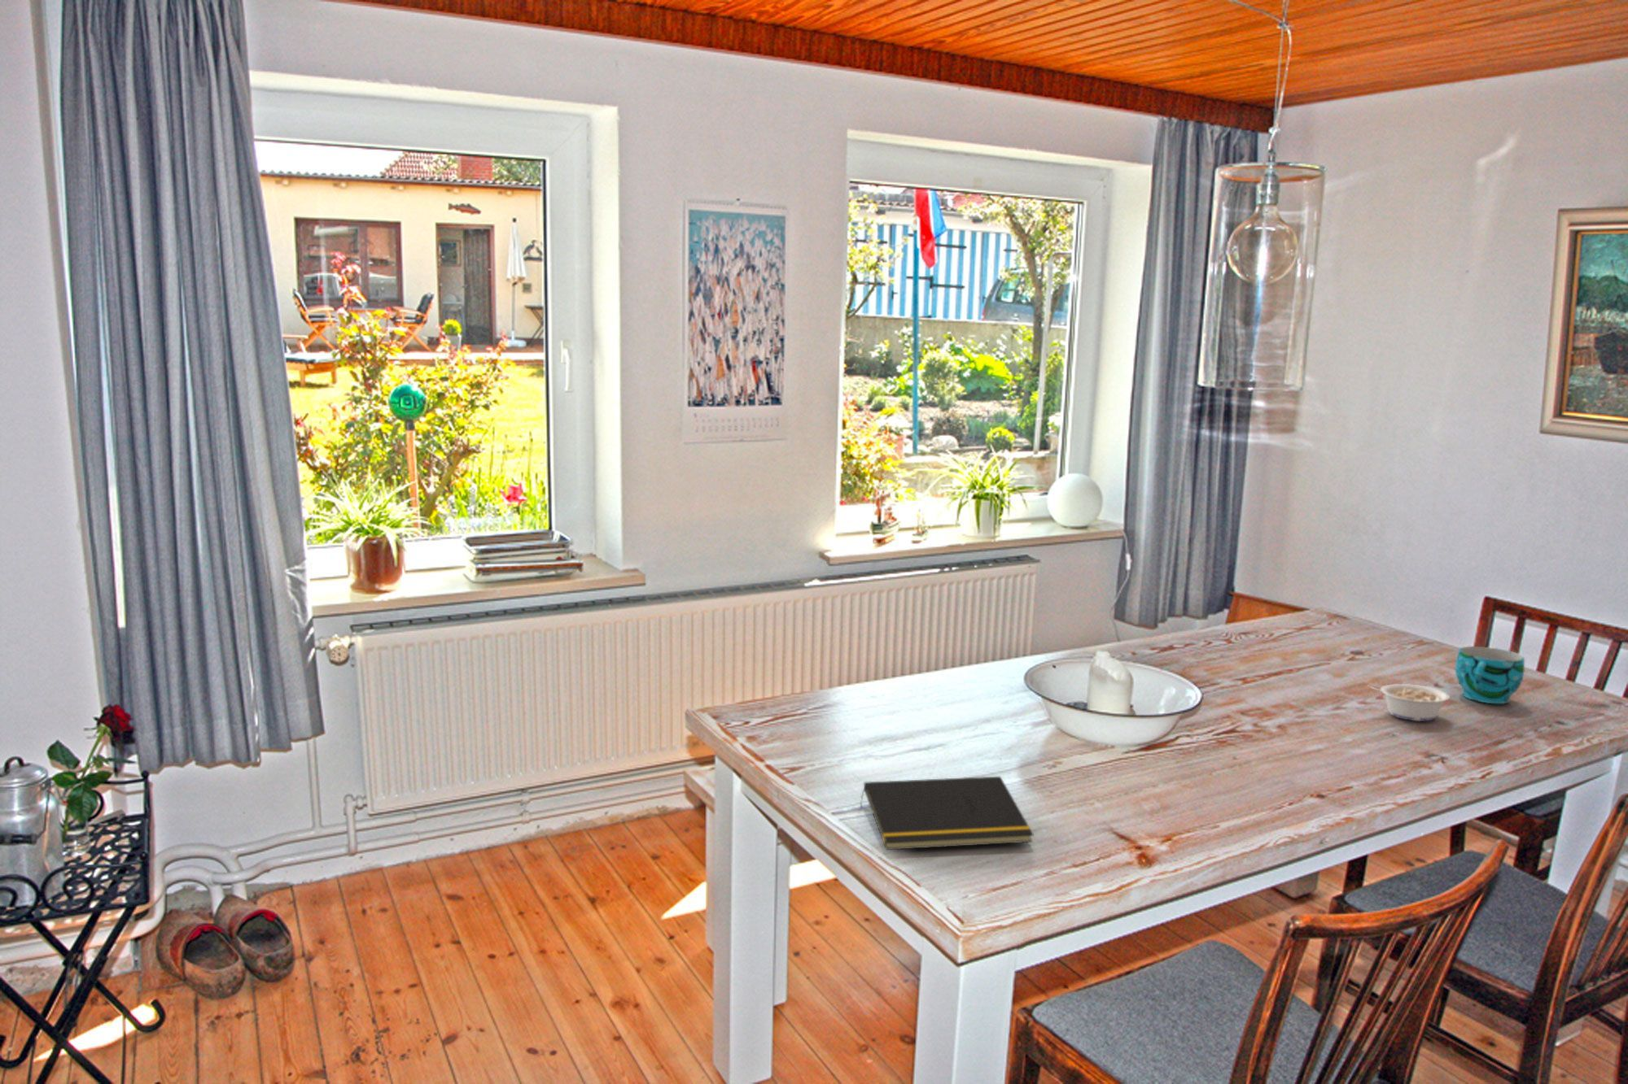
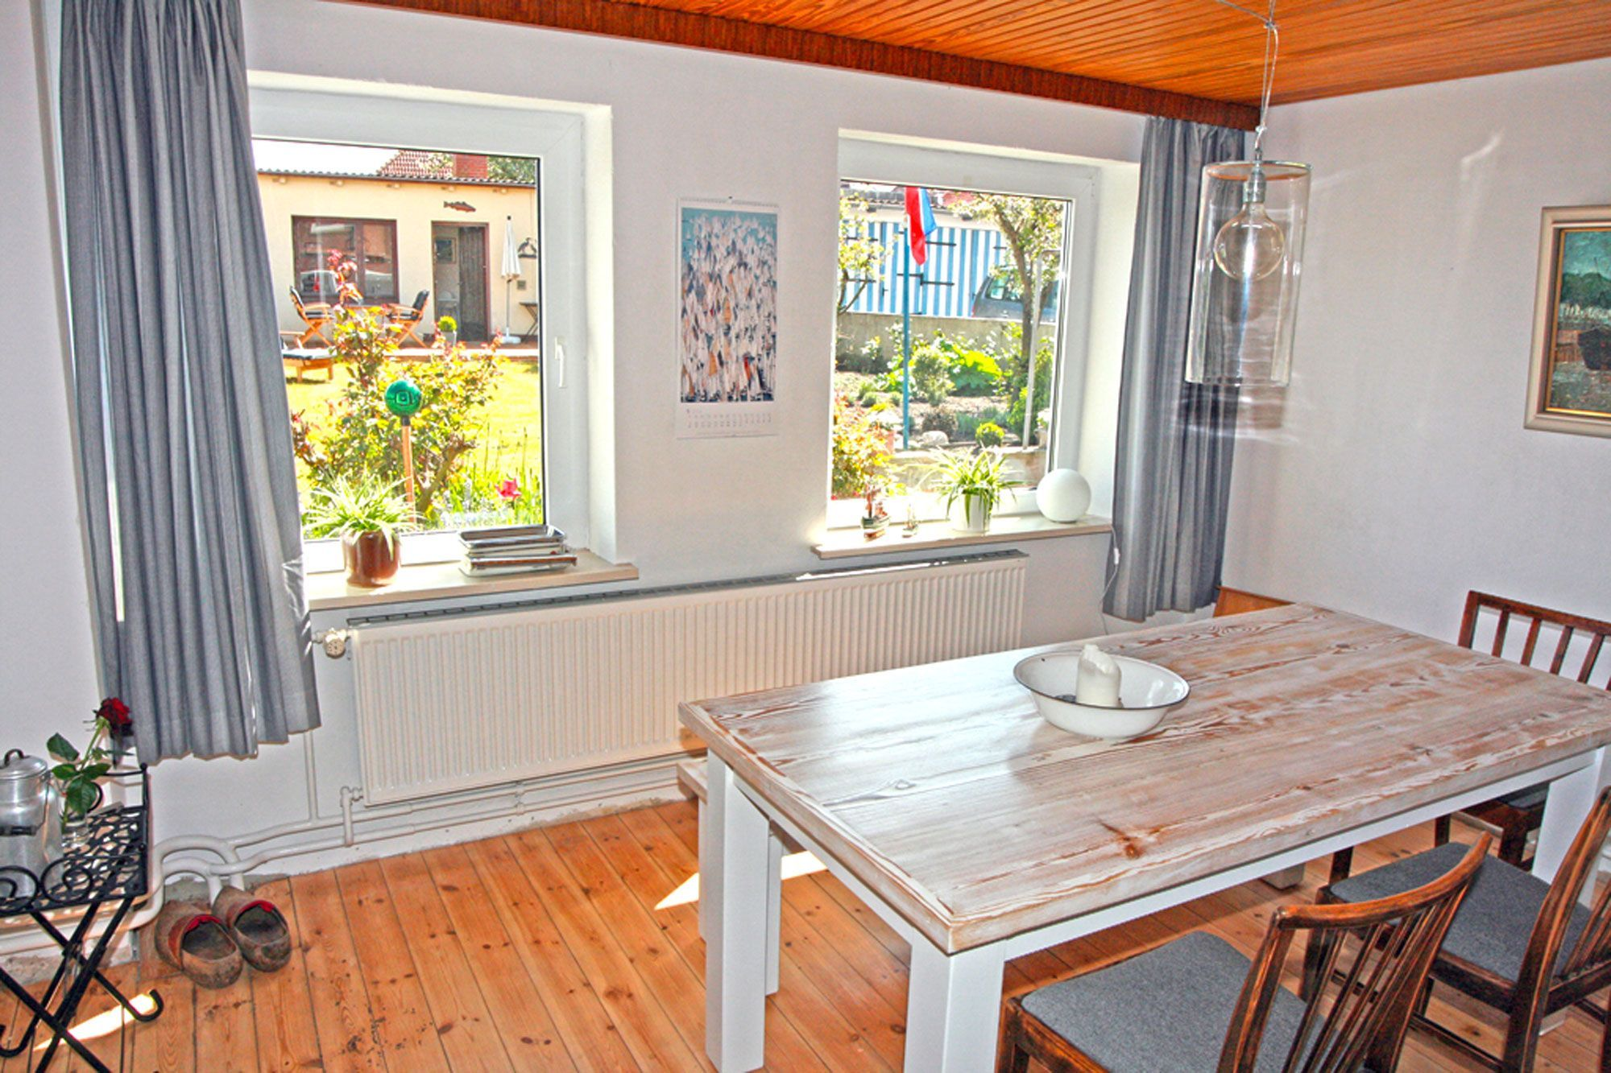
- cup [1455,646,1525,704]
- legume [1367,684,1450,722]
- notepad [859,775,1035,851]
